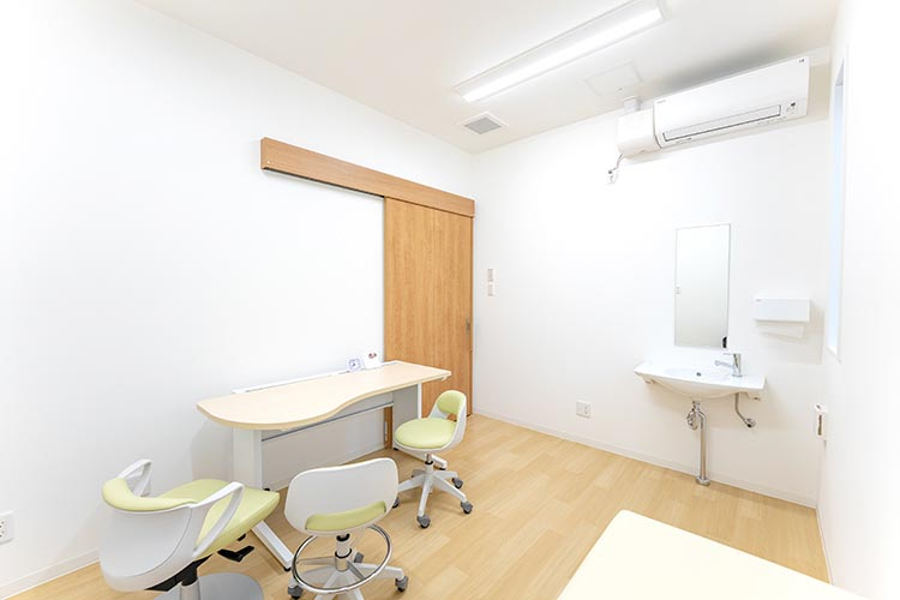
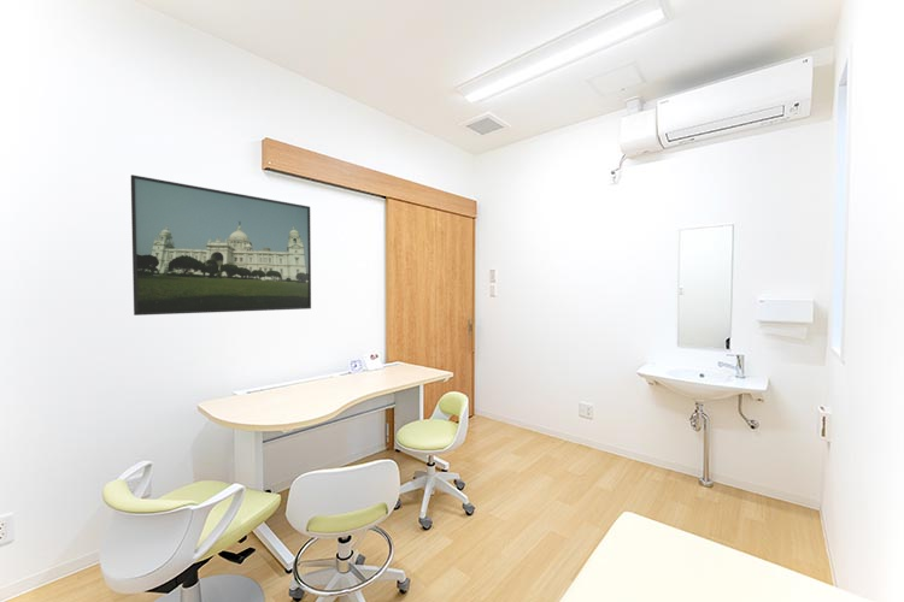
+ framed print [130,173,312,317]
